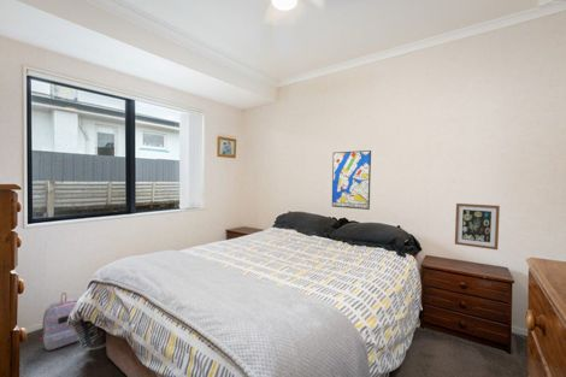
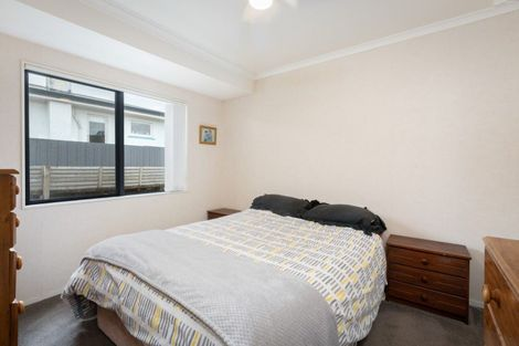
- wall art [331,149,372,211]
- wall art [454,202,501,251]
- backpack [39,291,81,352]
